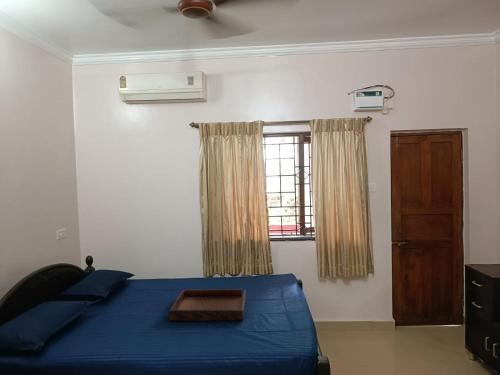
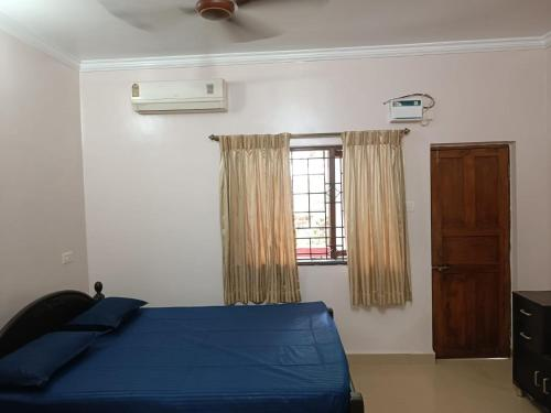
- serving tray [168,288,247,322]
